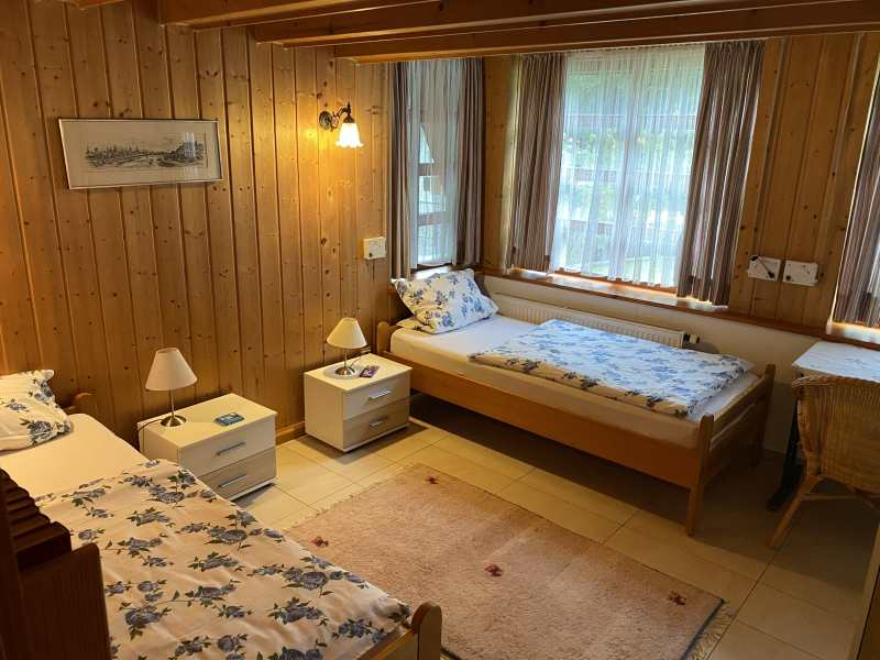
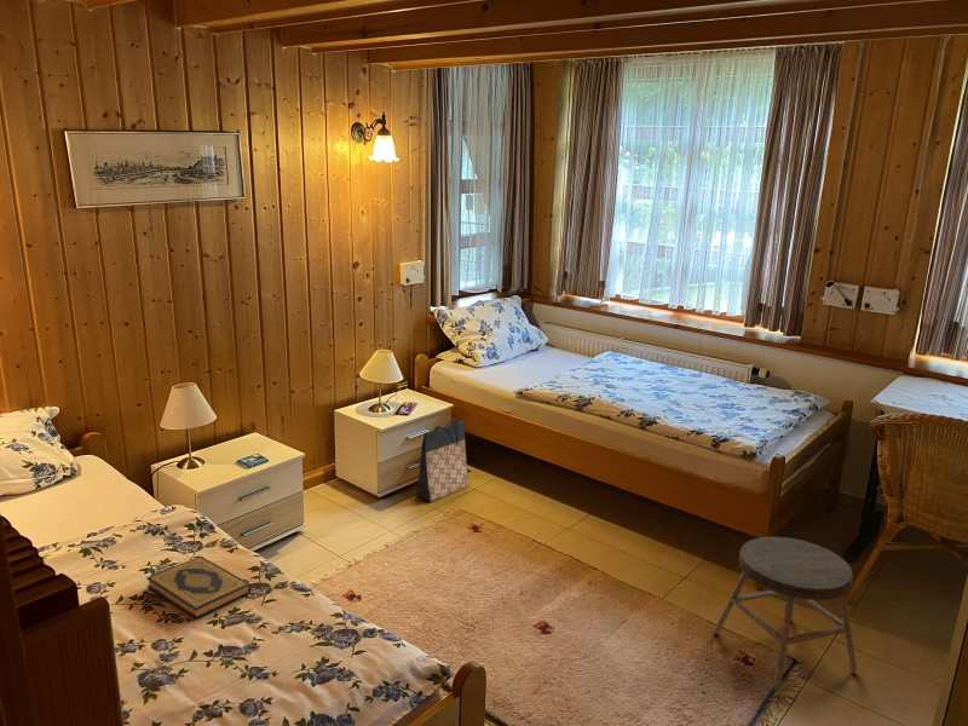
+ bag [415,419,471,503]
+ hardback book [145,555,252,621]
+ stool [713,536,858,692]
